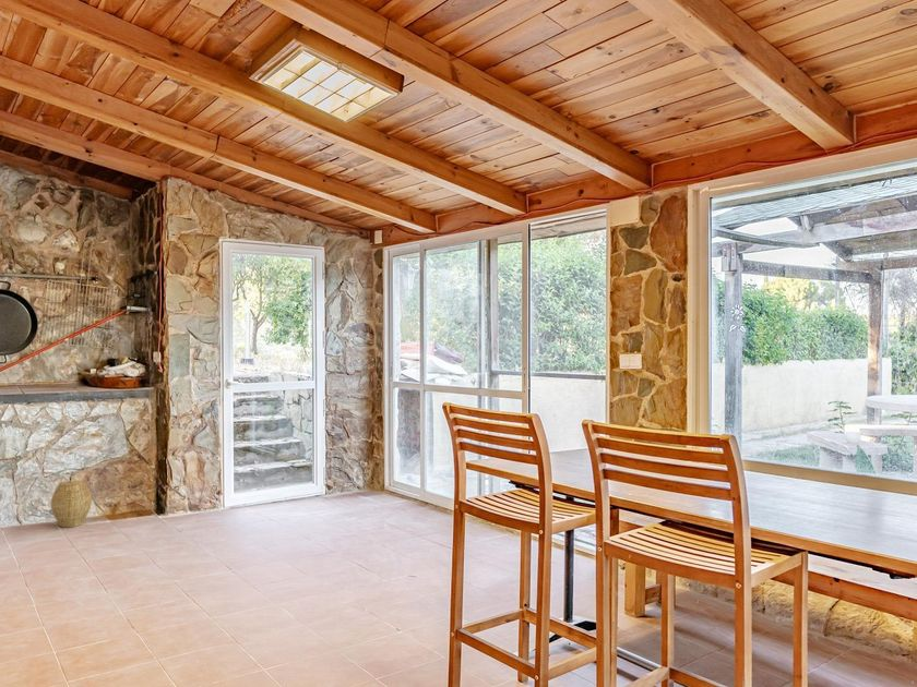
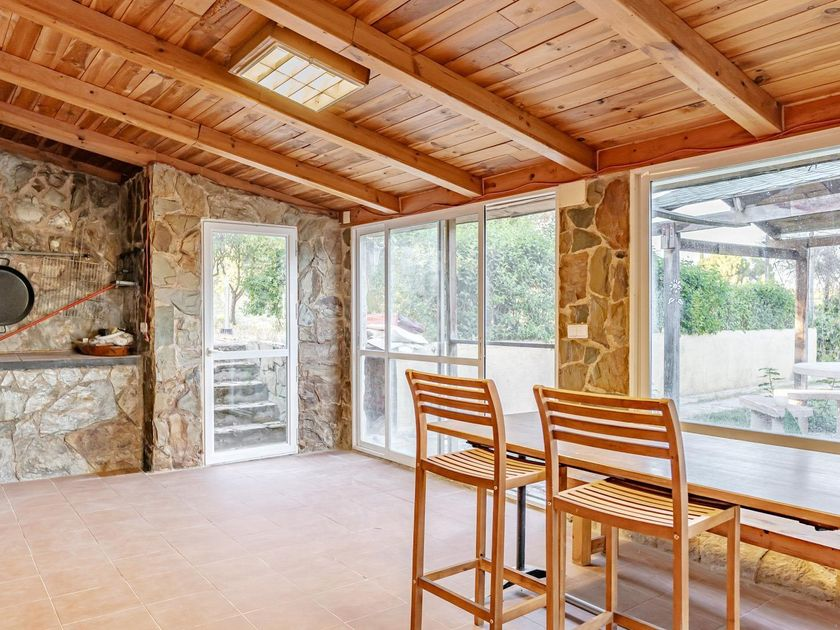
- woven basket [49,479,93,528]
